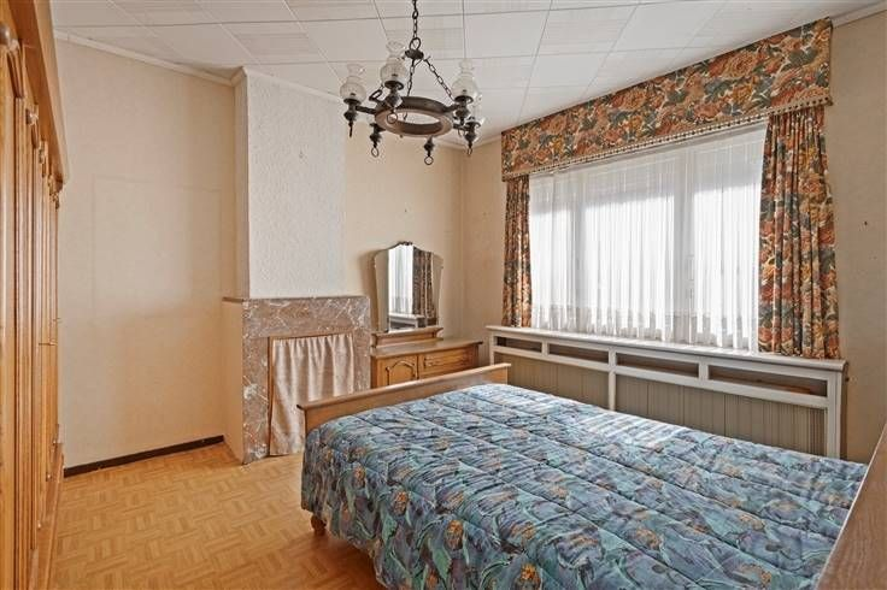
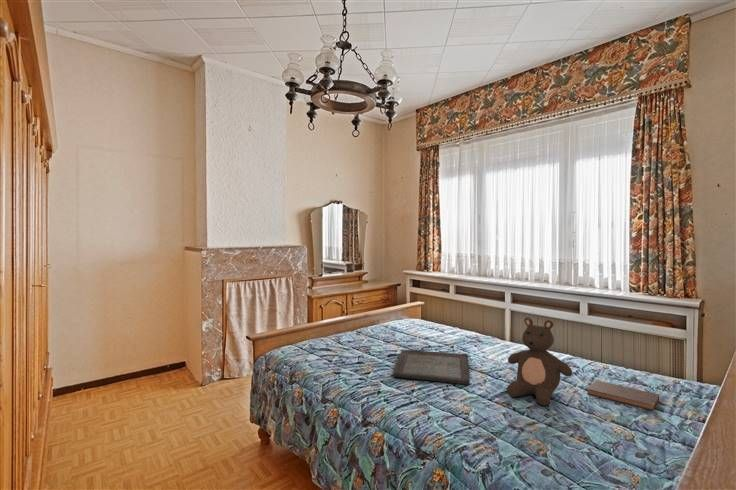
+ book [586,379,660,411]
+ serving tray [392,349,471,385]
+ teddy bear [506,316,573,407]
